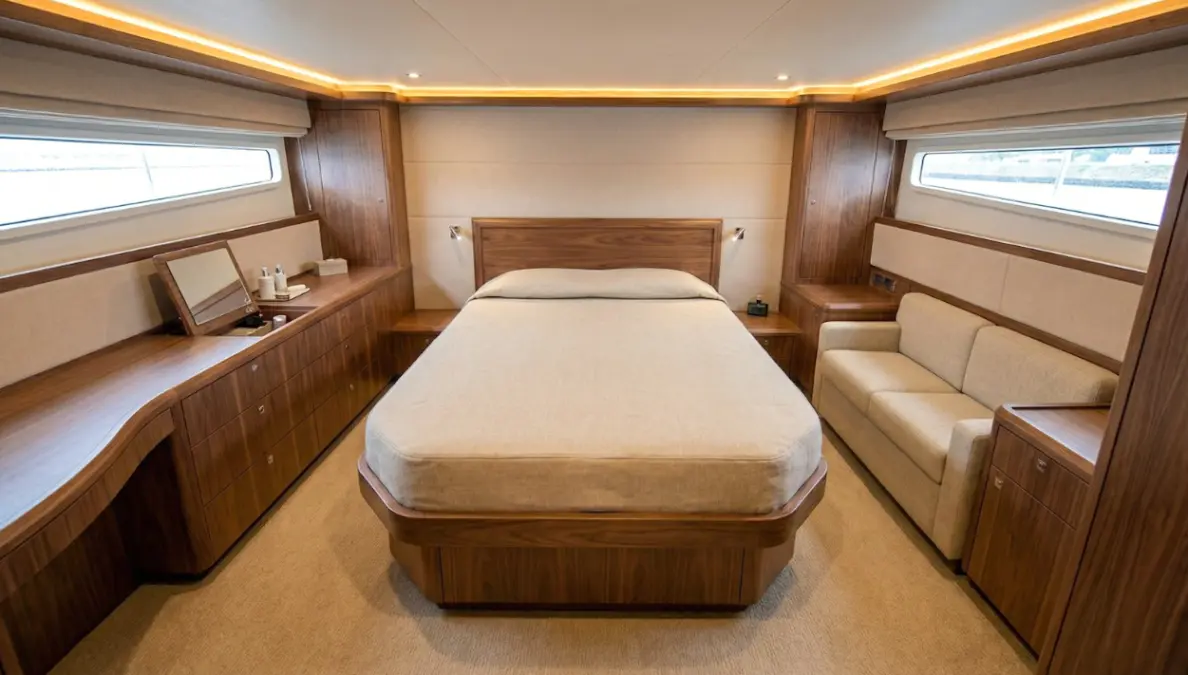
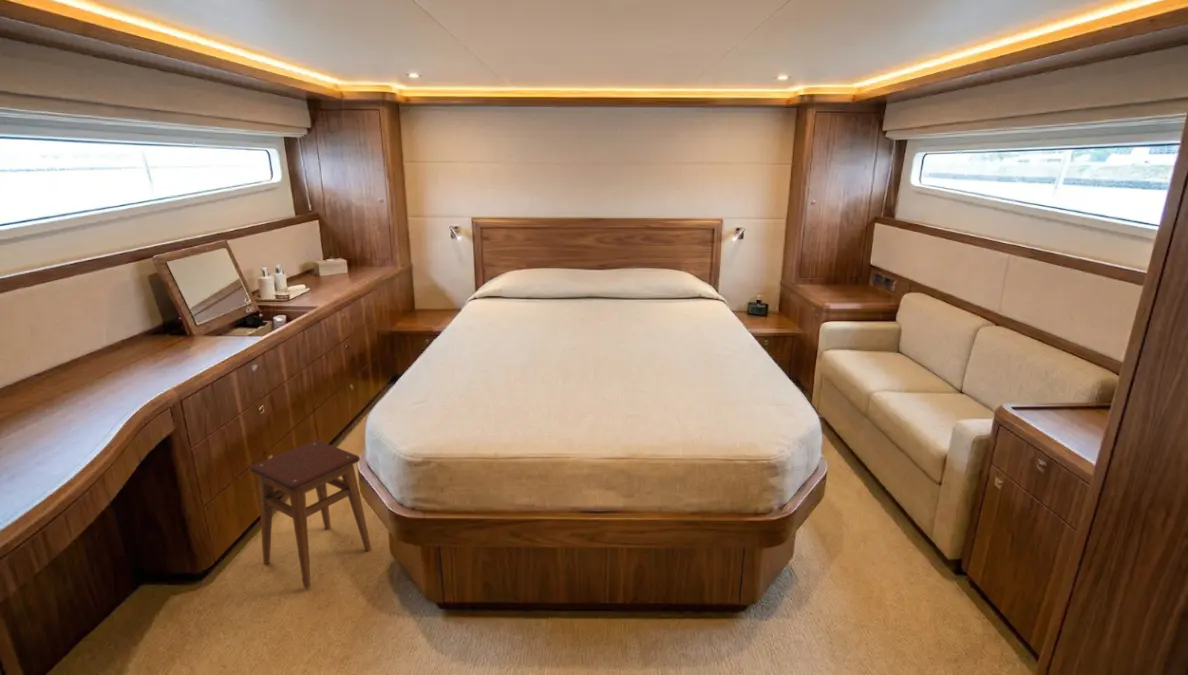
+ stool [248,439,372,590]
